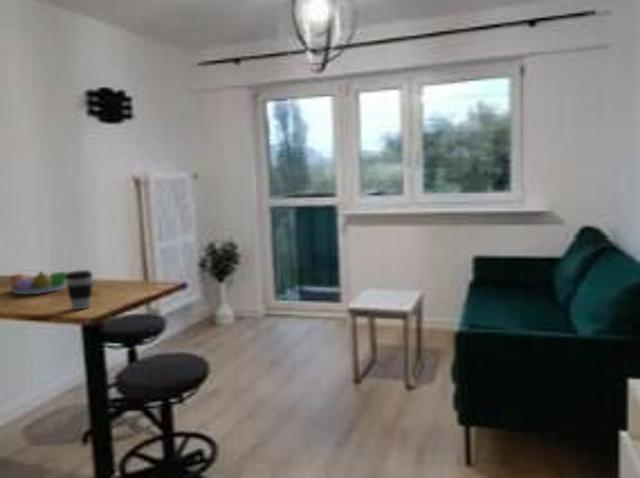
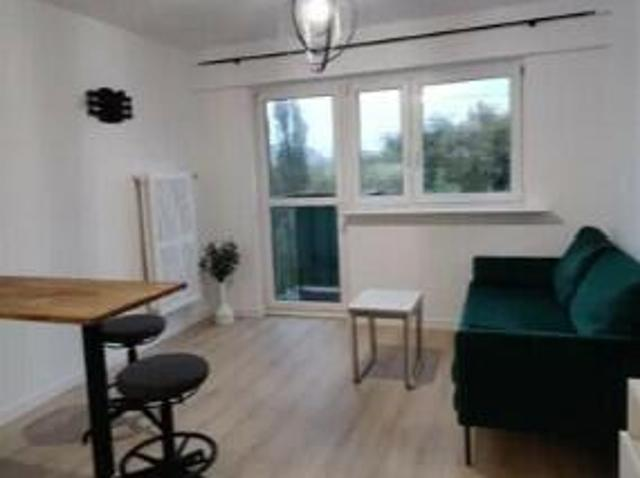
- coffee cup [65,269,94,310]
- fruit bowl [8,270,68,295]
